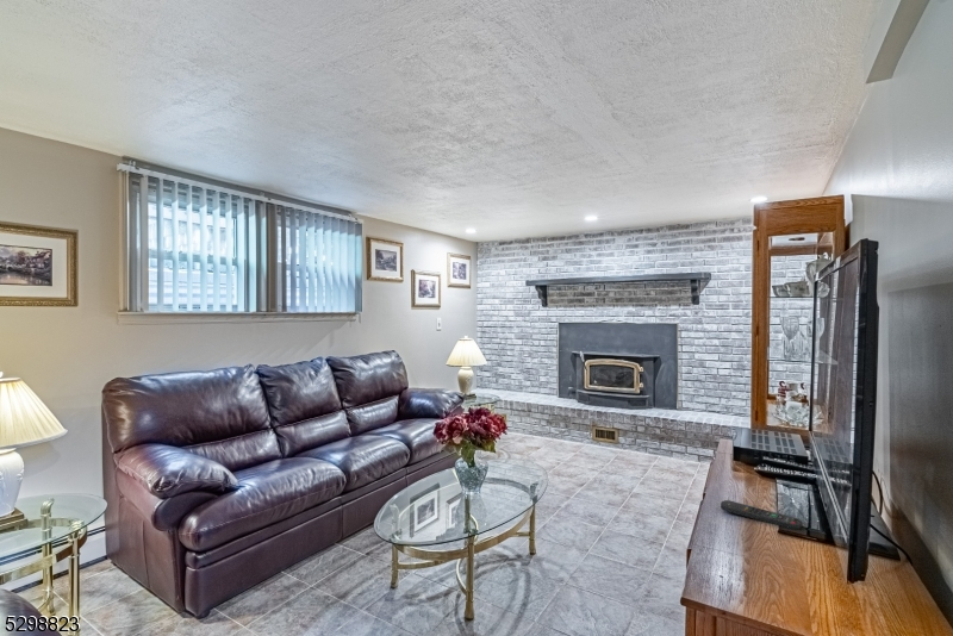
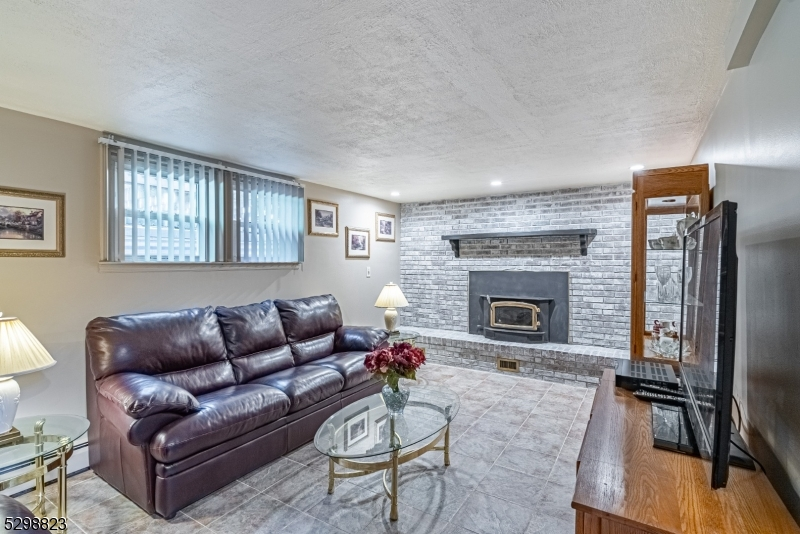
- remote control [720,499,803,530]
